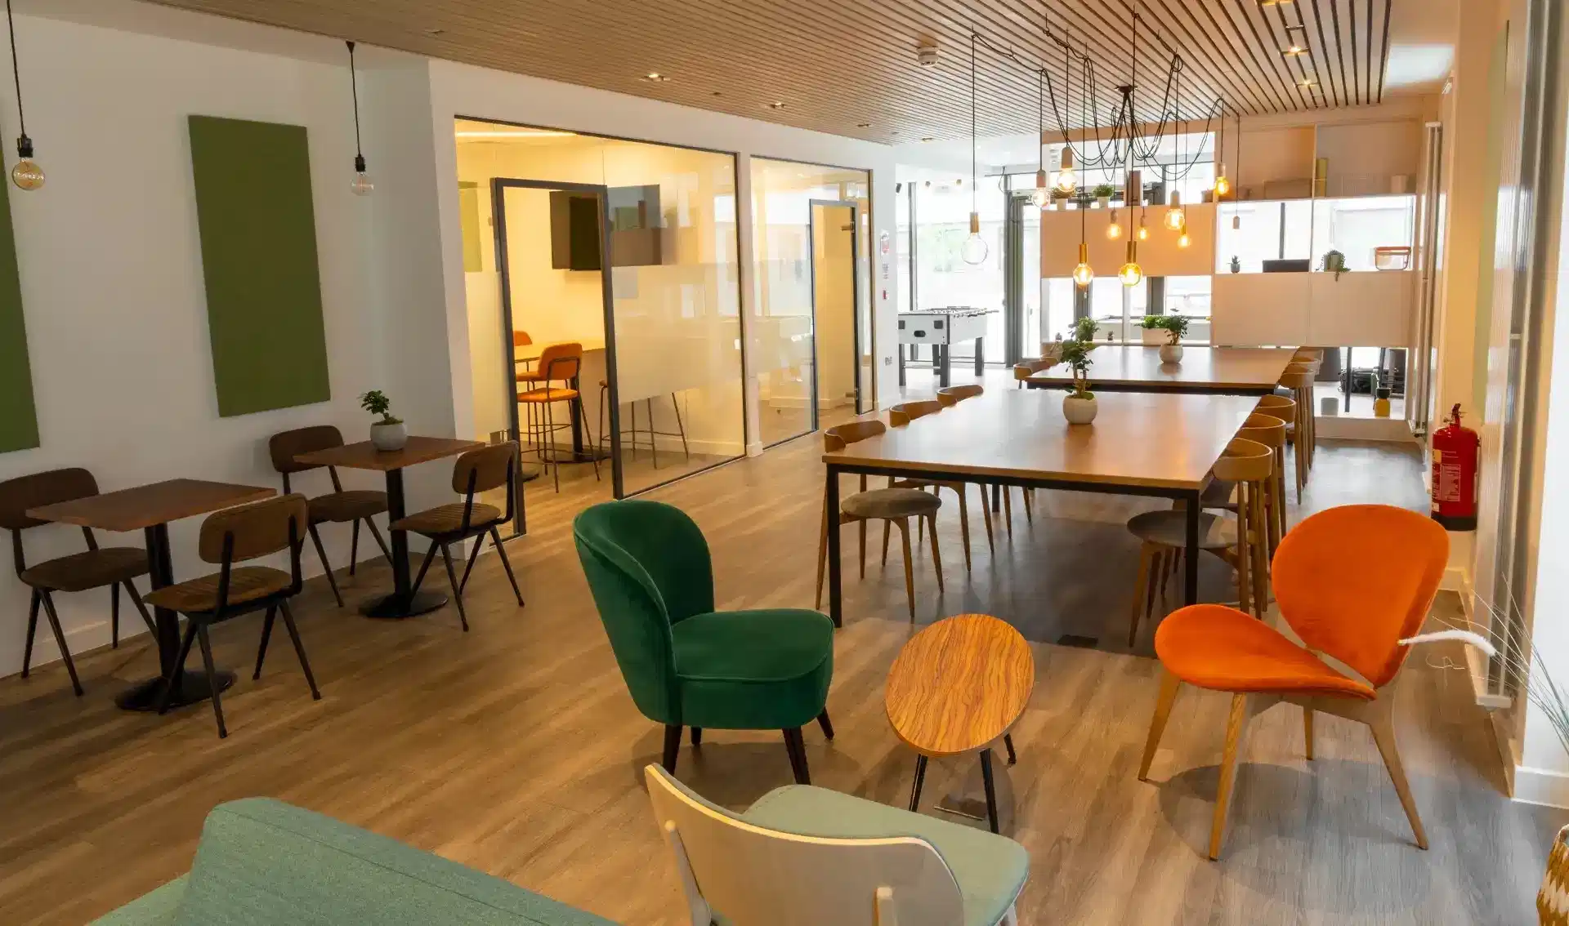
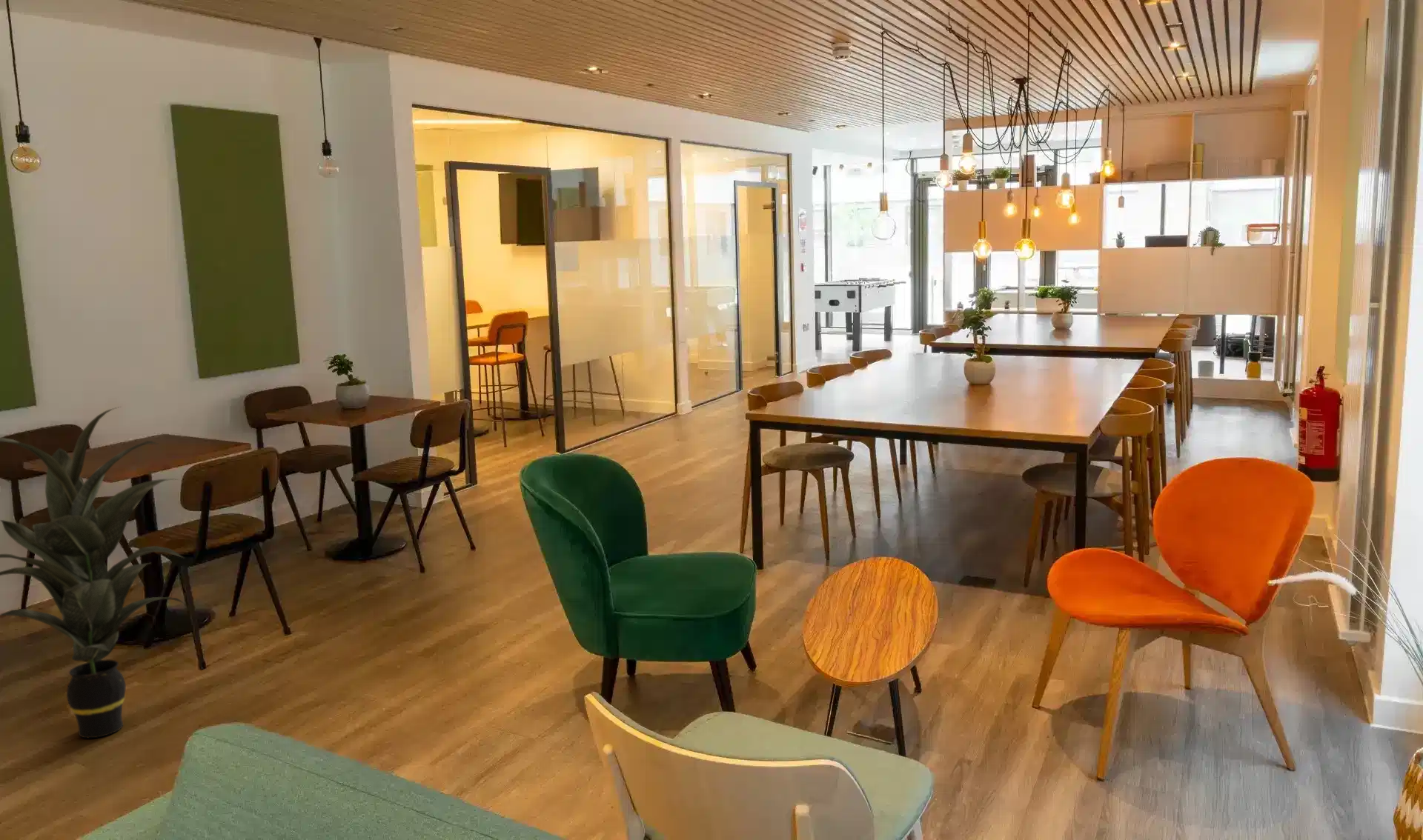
+ indoor plant [0,406,187,739]
